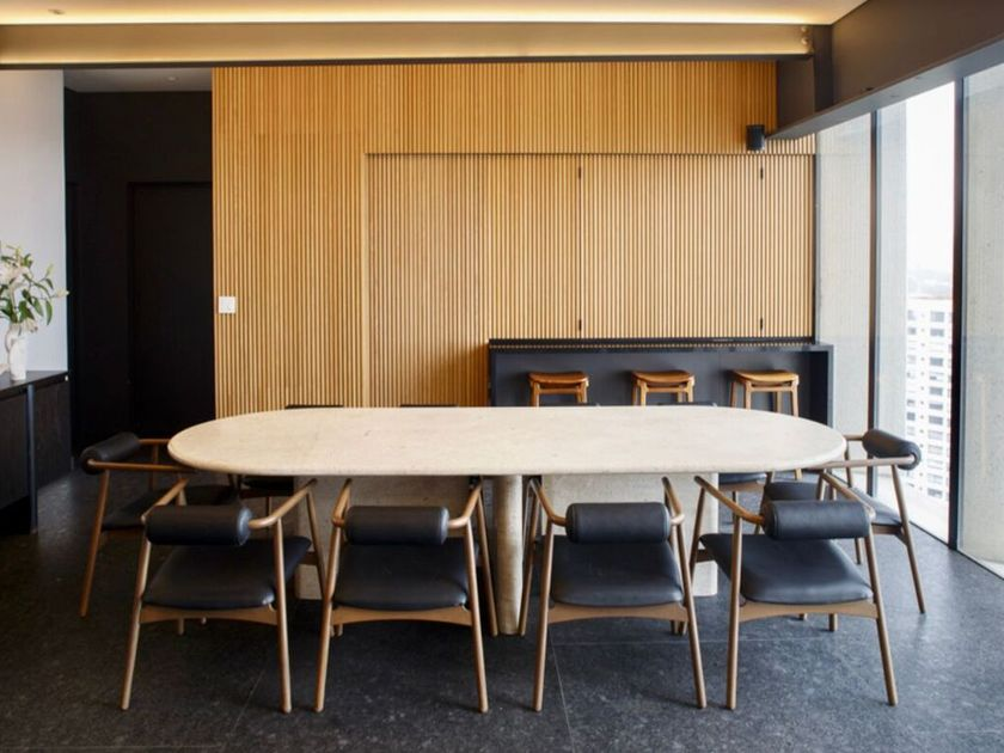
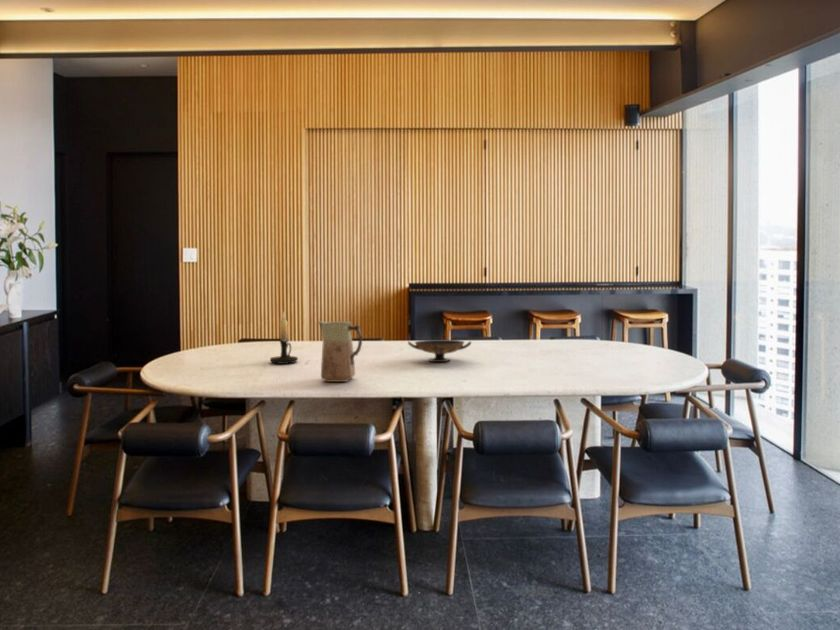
+ decorative bowl [407,339,472,363]
+ vase [317,320,363,383]
+ candle holder [269,310,299,365]
